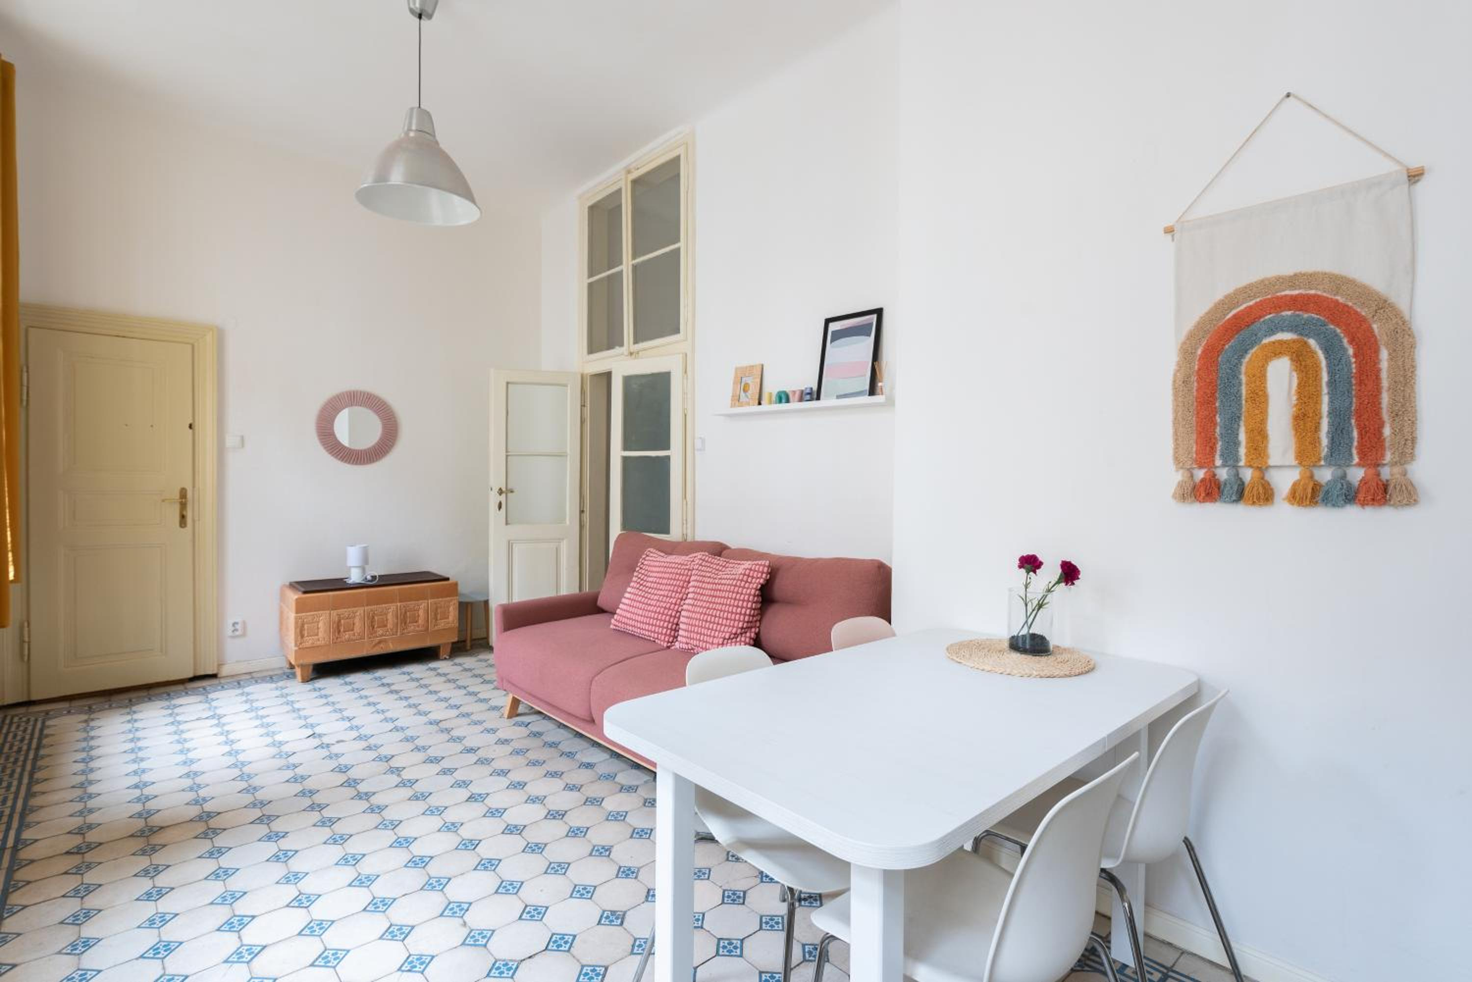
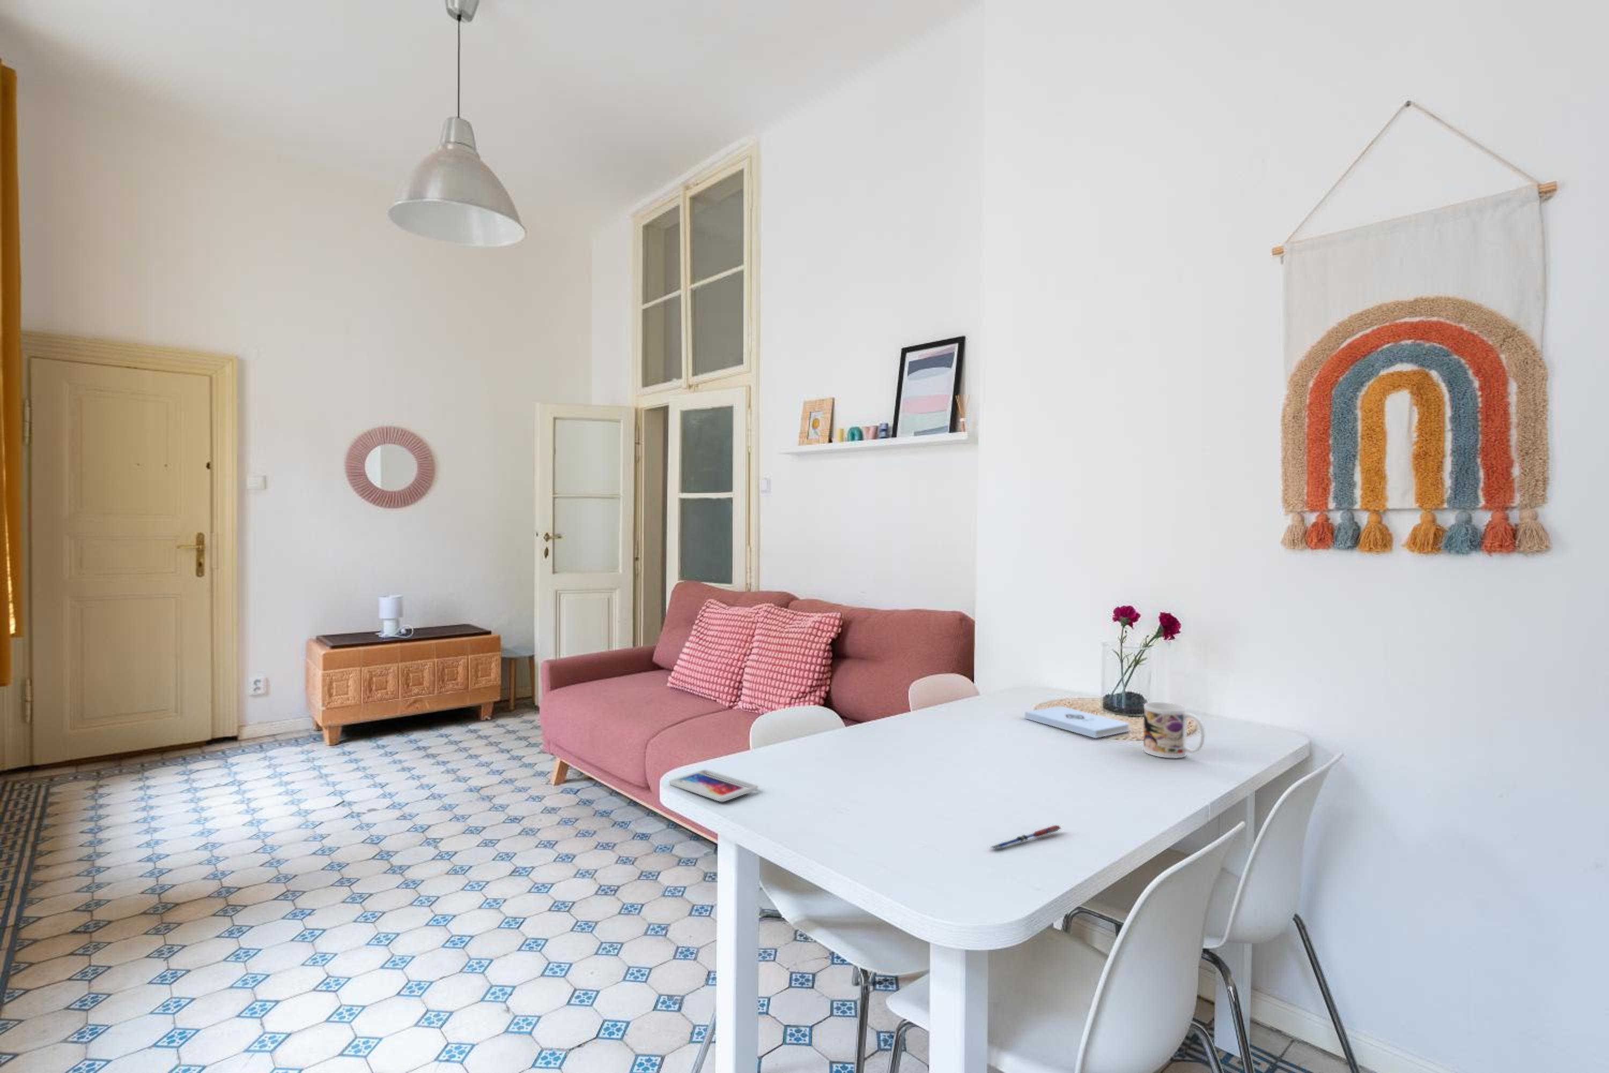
+ notepad [1024,705,1130,739]
+ smartphone [669,769,758,802]
+ mug [1143,702,1205,759]
+ pen [988,825,1061,851]
